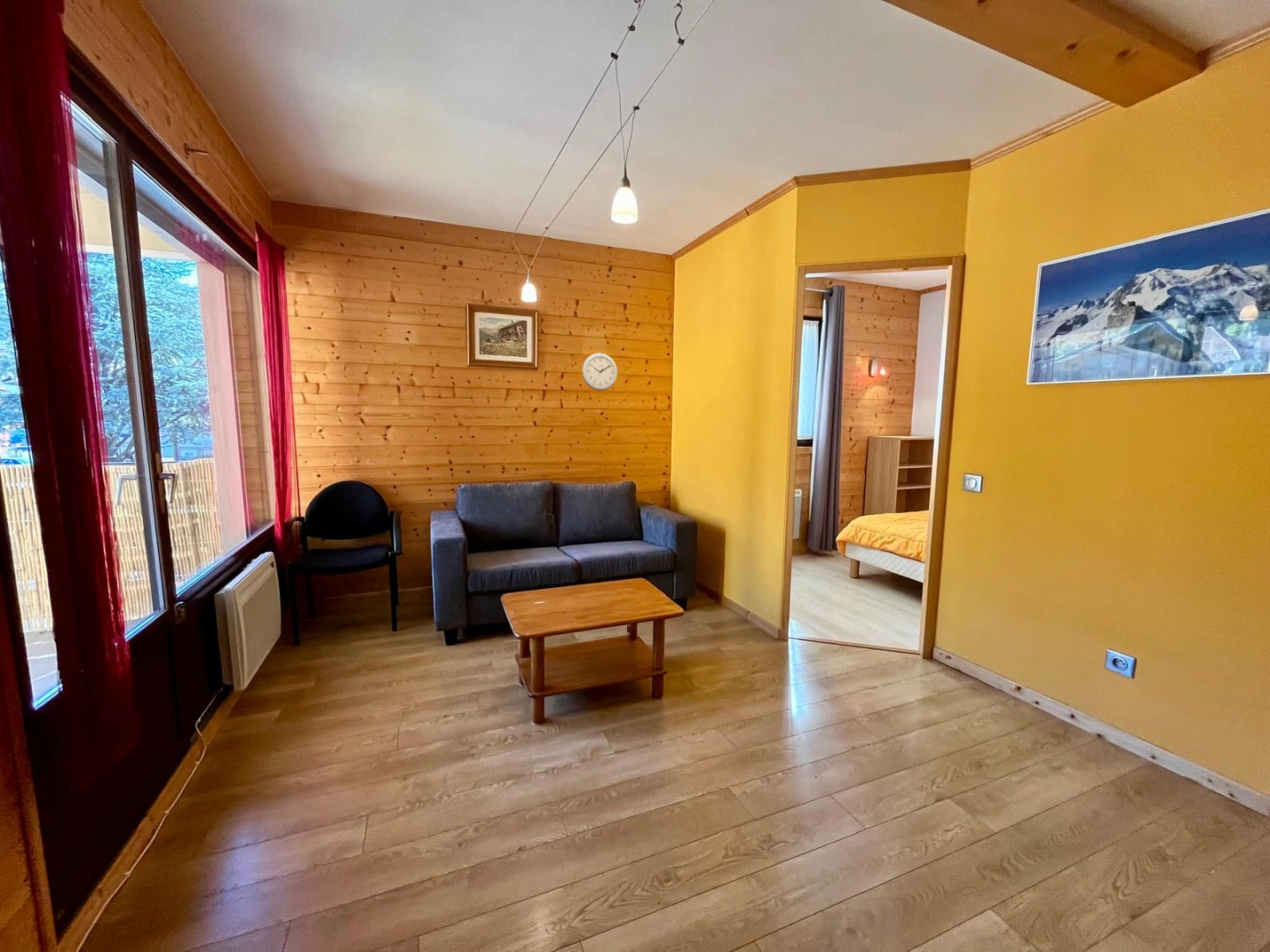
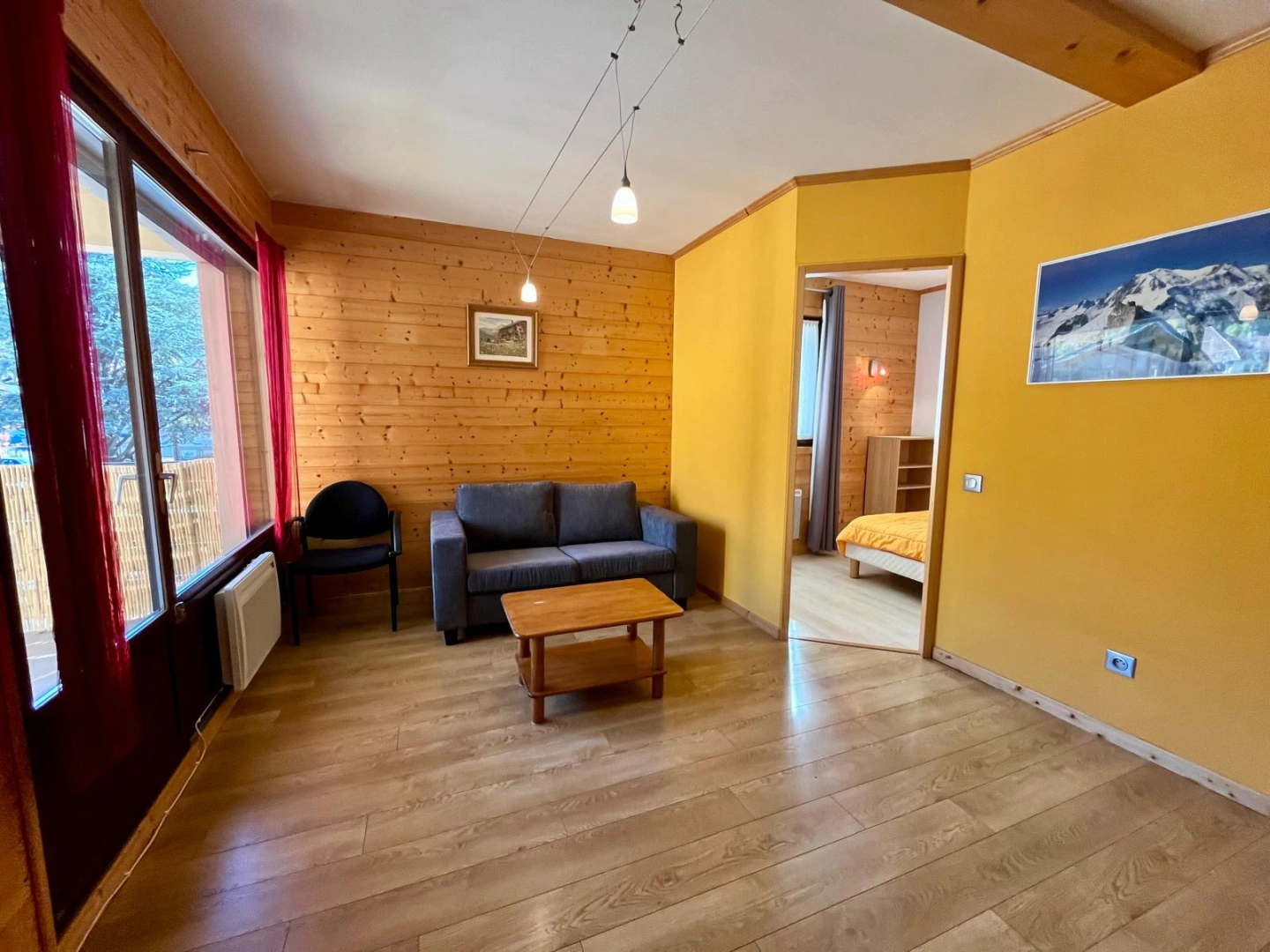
- wall clock [581,353,618,391]
